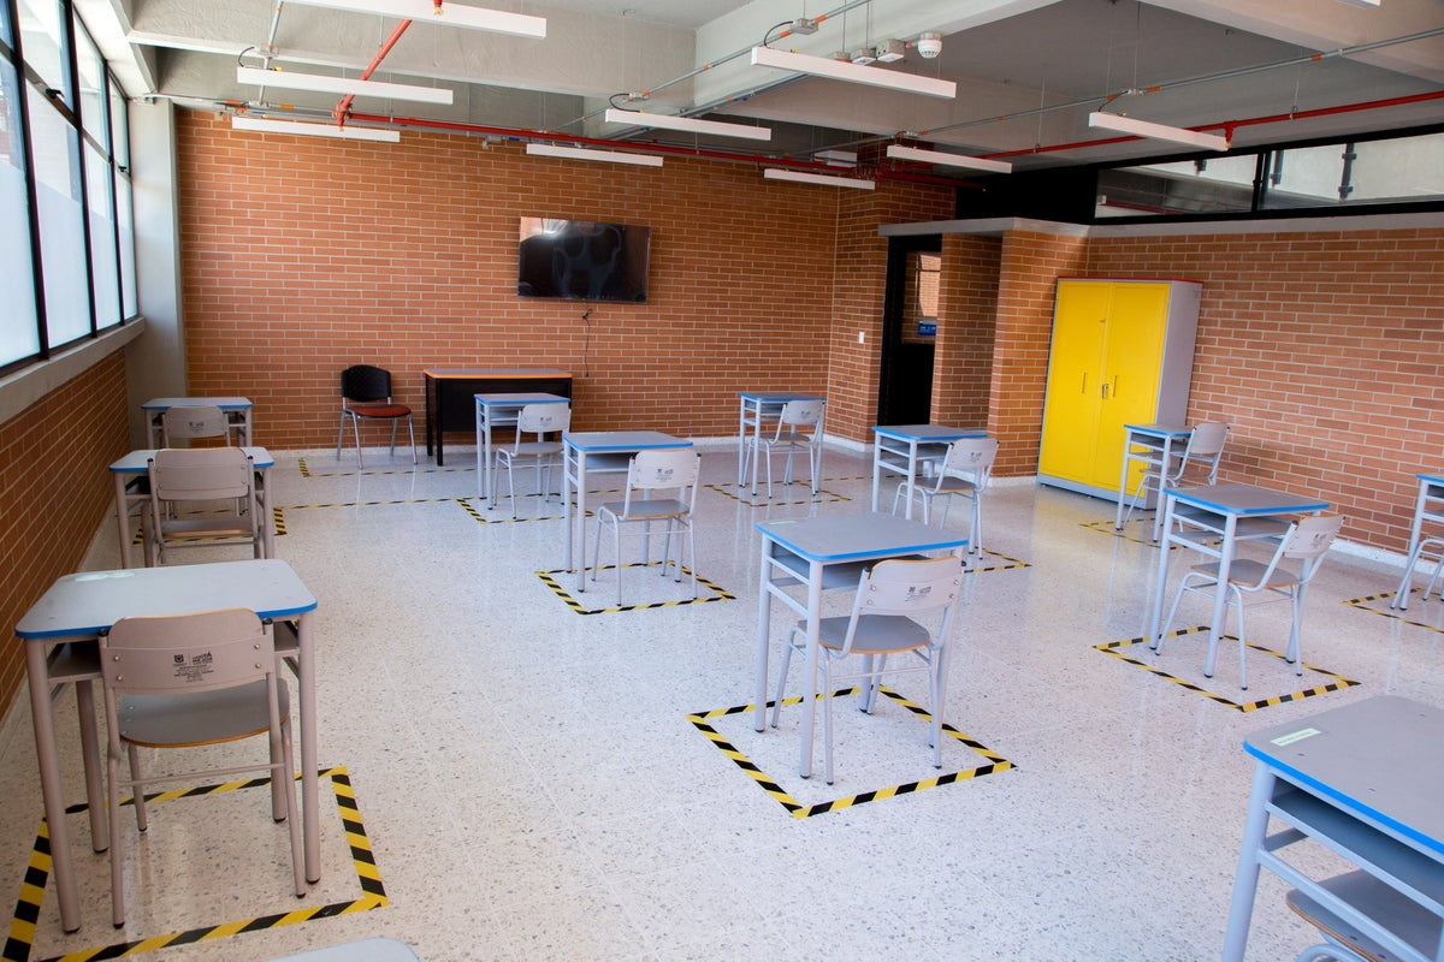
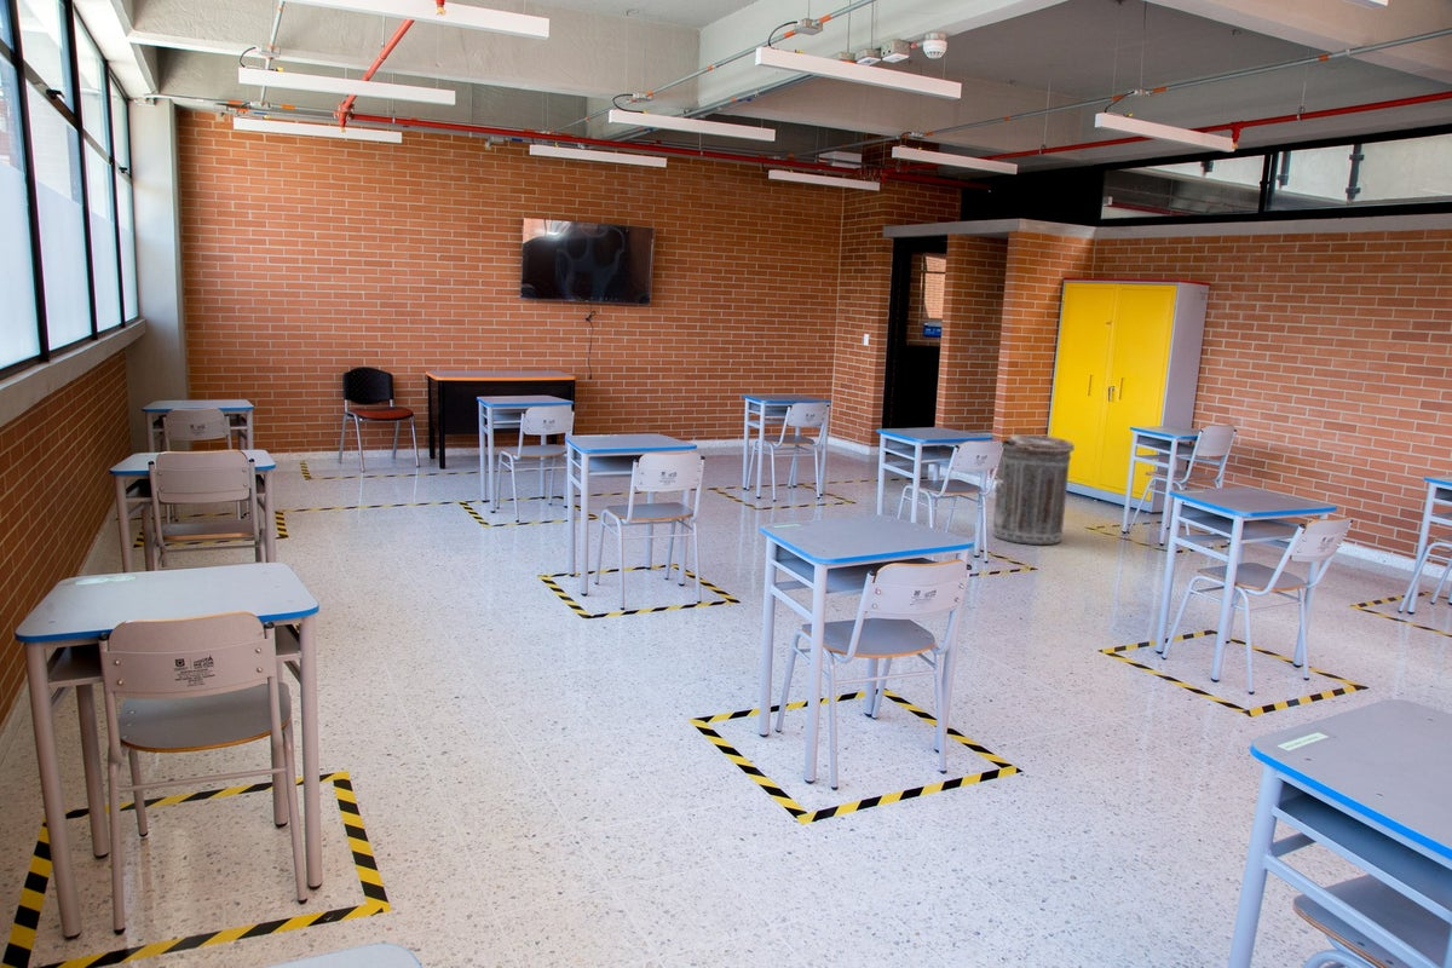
+ trash can lid [991,433,1076,546]
